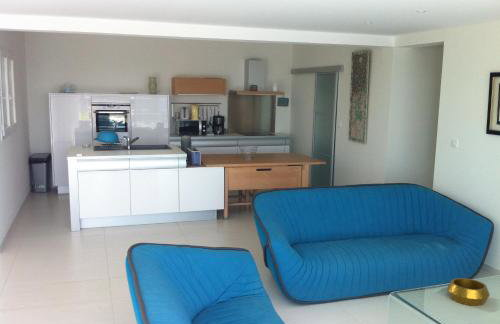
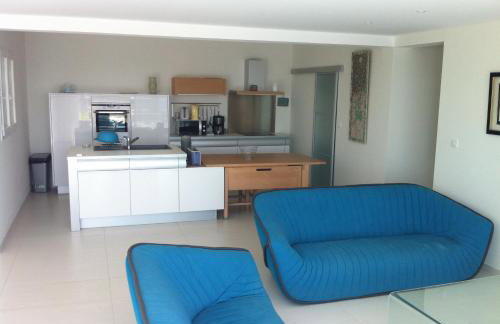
- decorative bowl [446,277,491,307]
